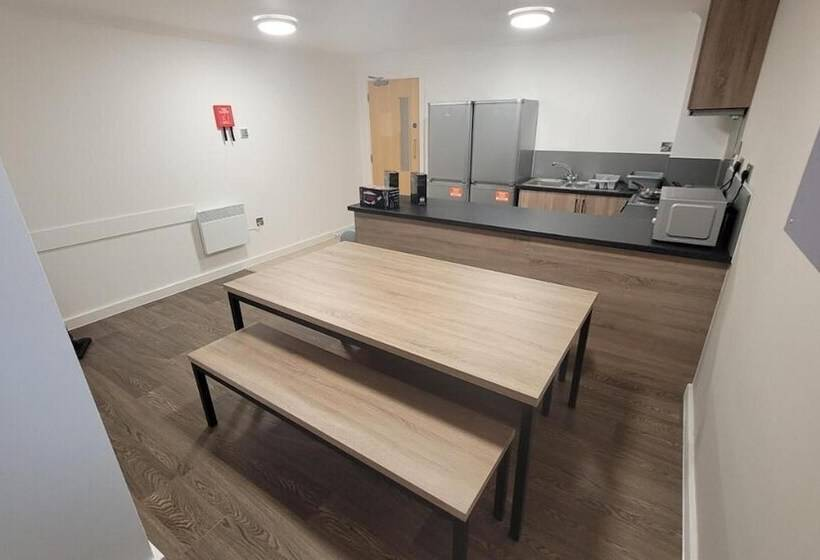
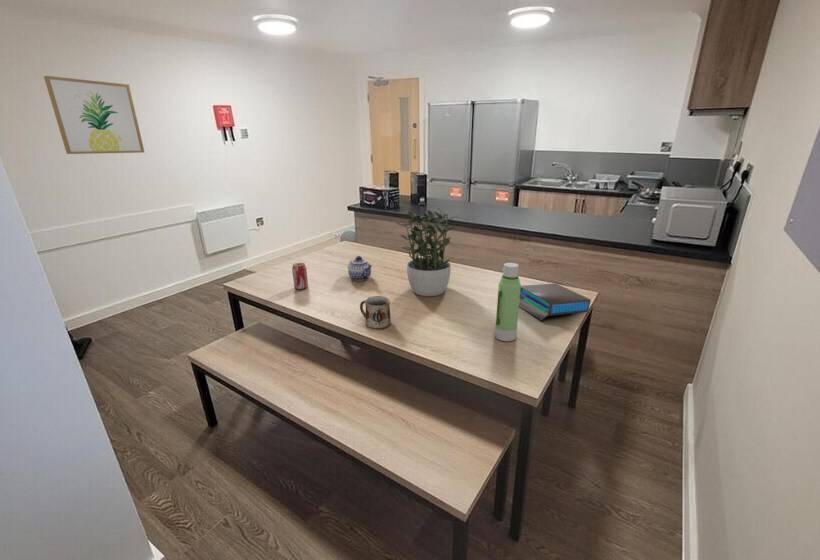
+ potted plant [396,207,458,297]
+ book [519,282,592,322]
+ beverage can [291,262,309,290]
+ mug [359,295,392,330]
+ water bottle [494,262,522,342]
+ wall art [43,75,145,155]
+ teapot [347,255,373,282]
